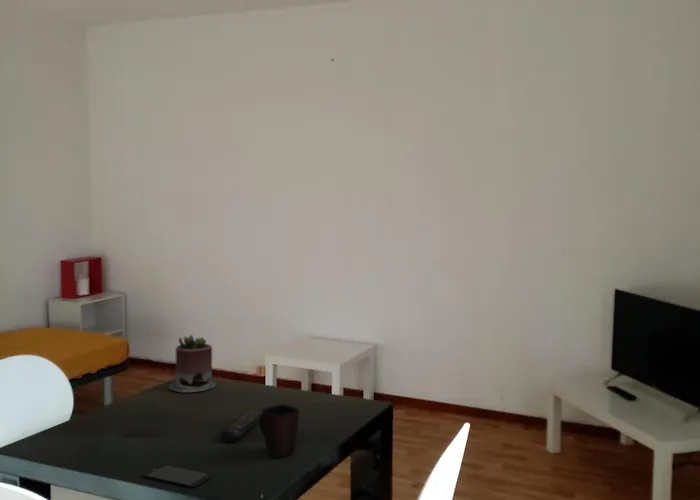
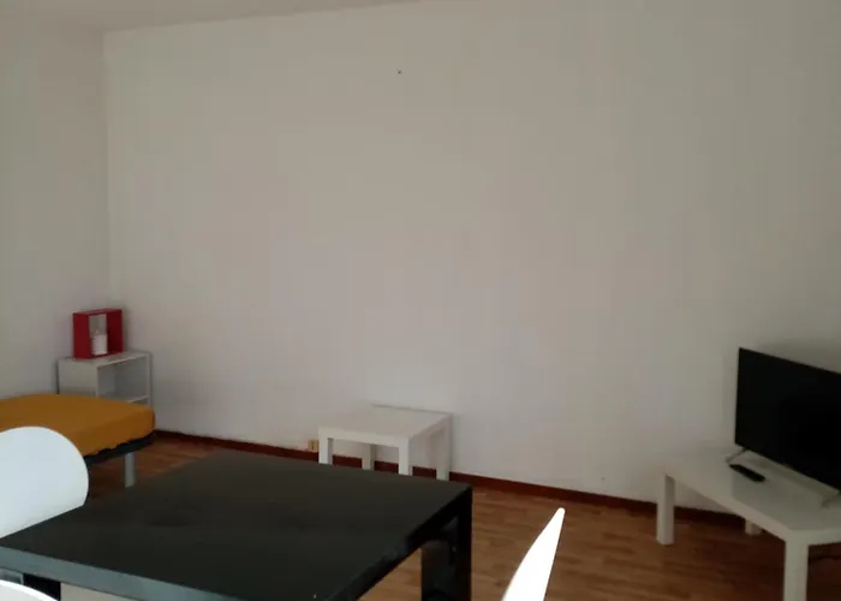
- succulent planter [168,334,217,393]
- mug [258,403,300,459]
- remote control [221,410,262,443]
- smartphone [142,464,213,488]
